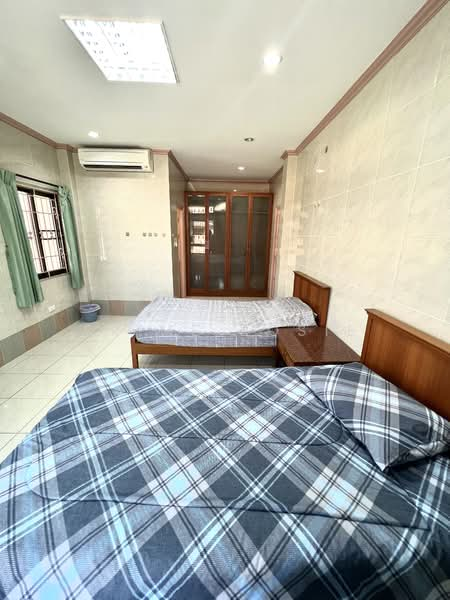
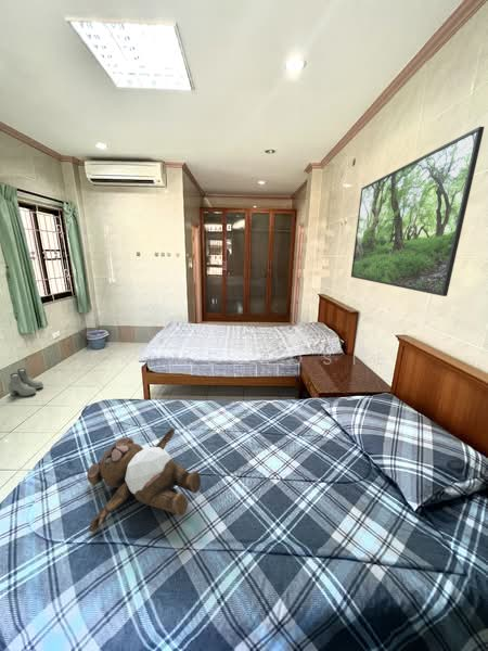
+ boots [7,367,44,397]
+ teddy bear [86,427,202,533]
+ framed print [350,126,485,297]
